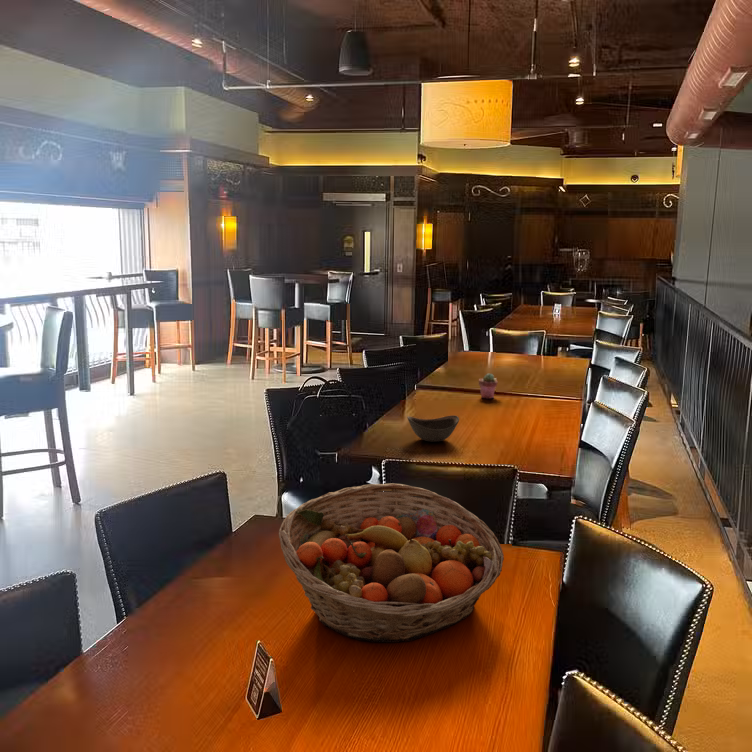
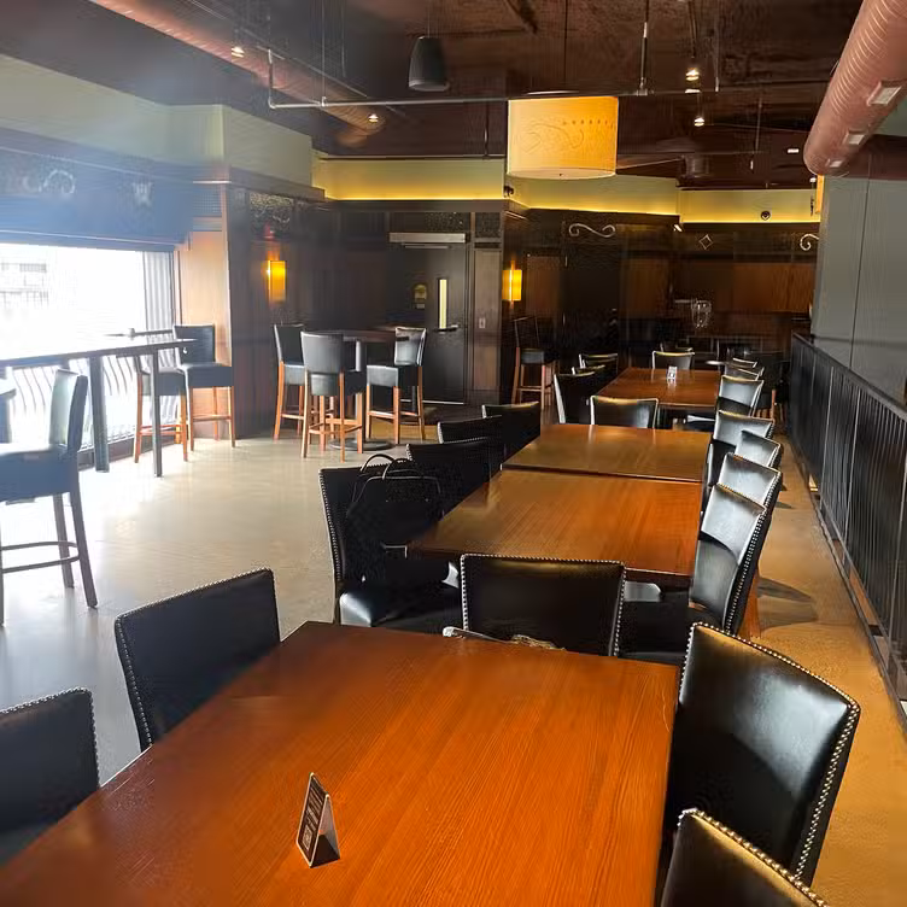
- bowl [406,414,460,443]
- fruit basket [278,482,505,643]
- potted succulent [478,373,498,399]
